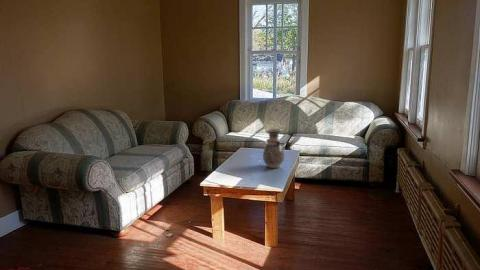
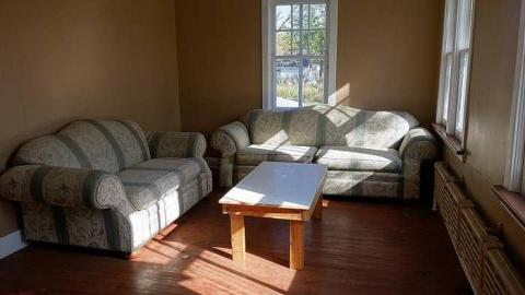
- vase [262,128,285,169]
